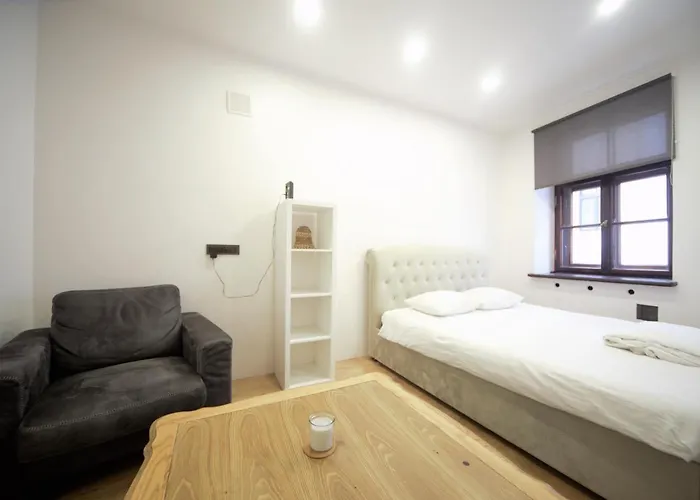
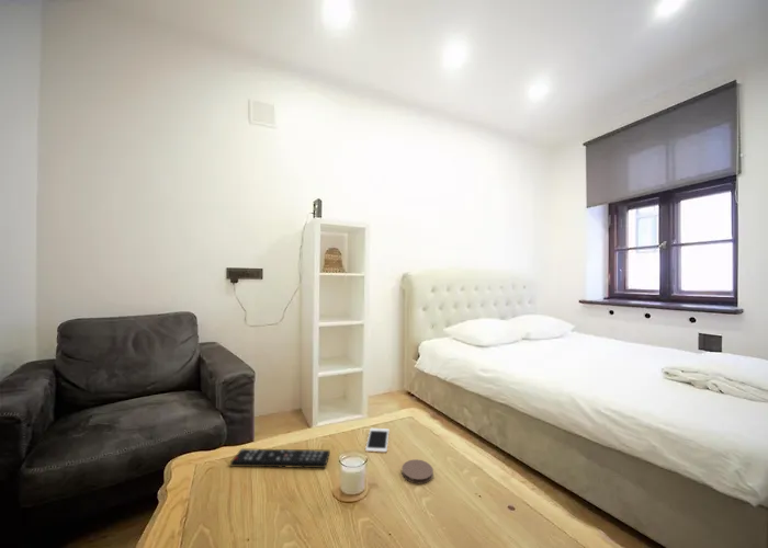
+ remote control [229,447,331,469]
+ cell phone [364,427,389,454]
+ coaster [402,458,434,484]
